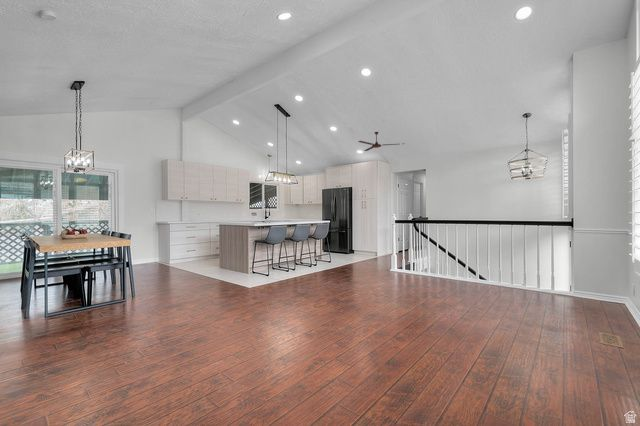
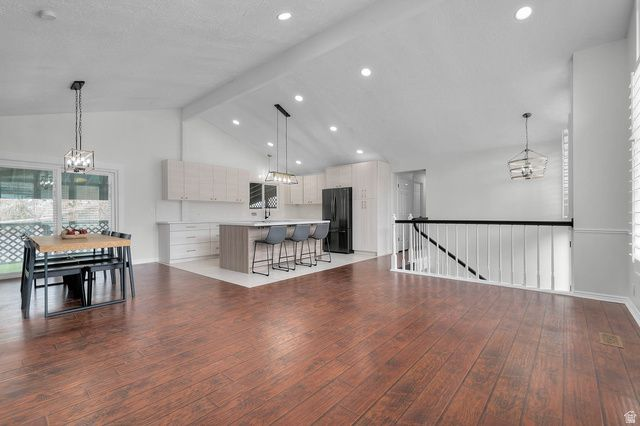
- ceiling fan [357,131,405,152]
